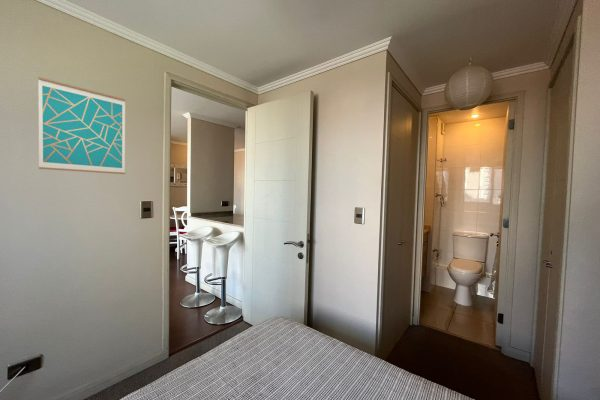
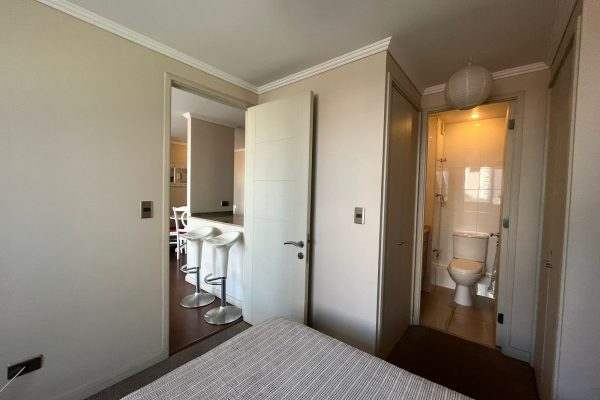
- wall art [37,76,126,175]
